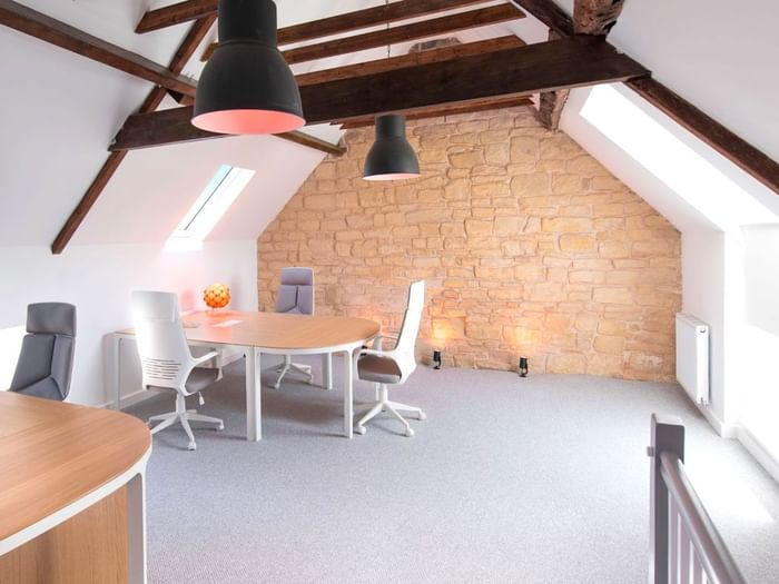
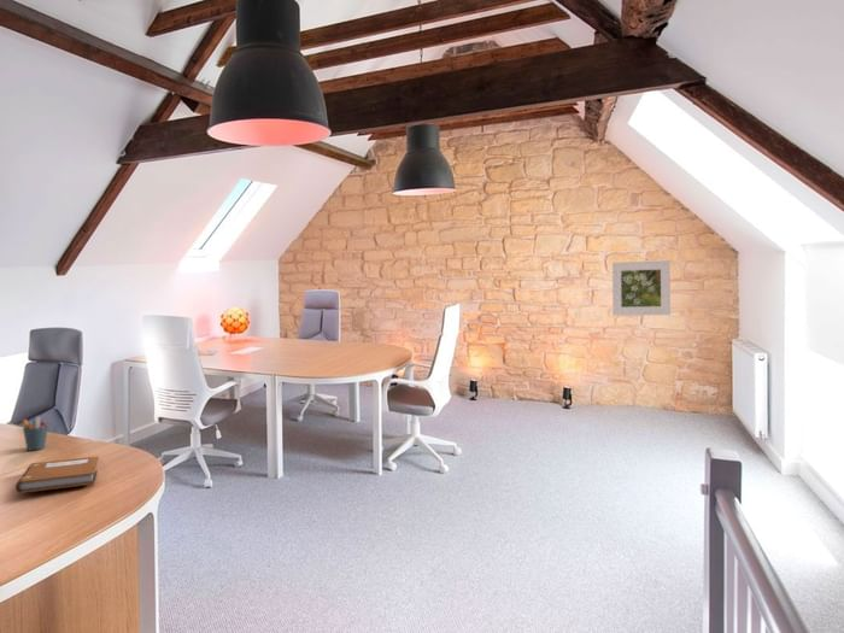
+ pen holder [20,416,49,452]
+ notebook [14,455,100,494]
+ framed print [611,259,672,317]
